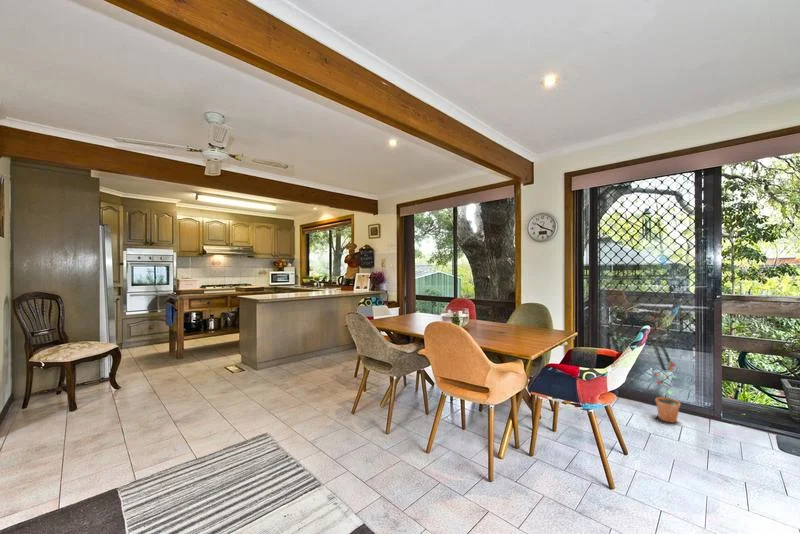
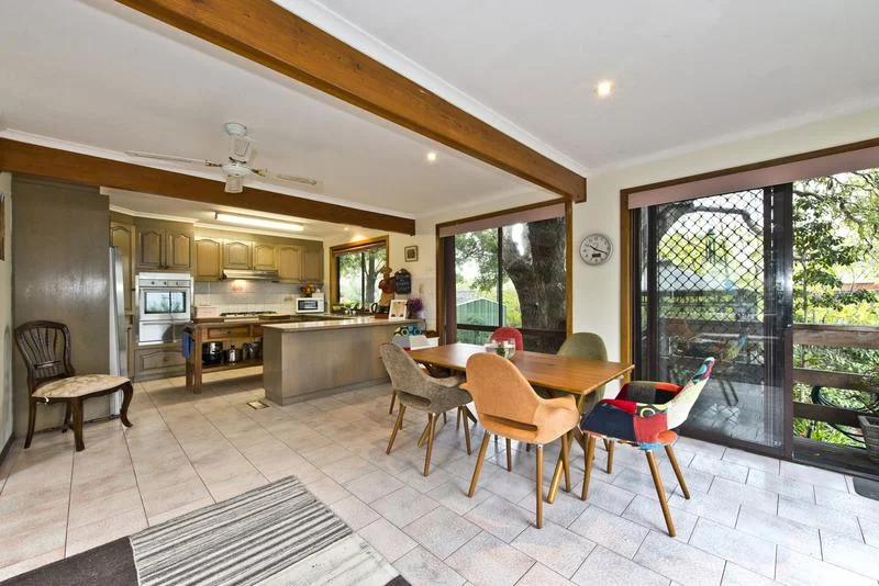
- potted plant [653,360,681,424]
